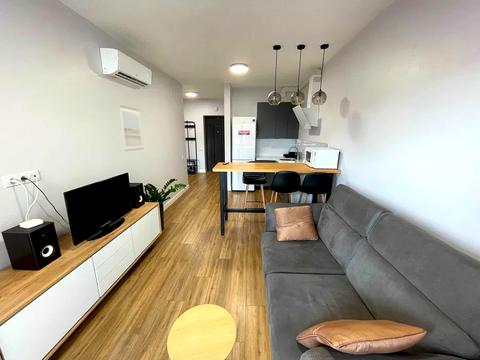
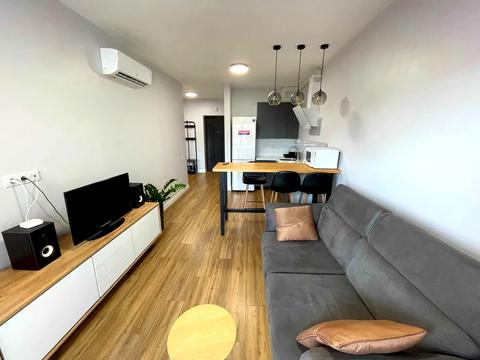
- wall art [119,105,144,152]
